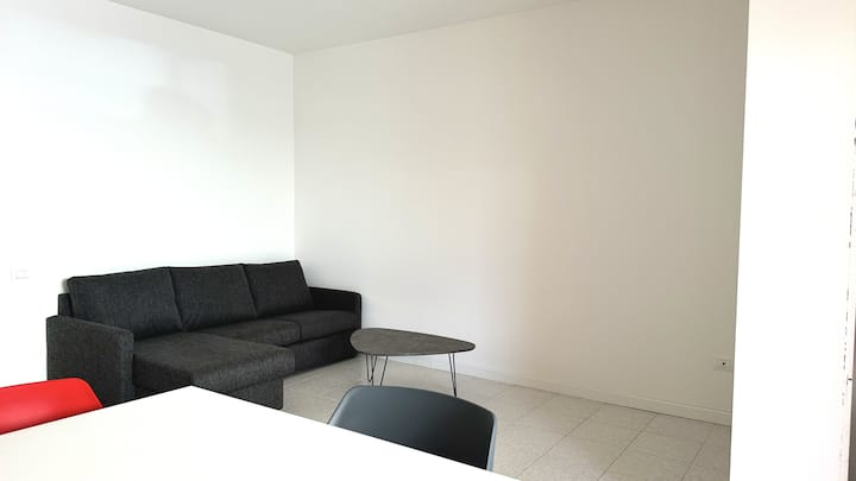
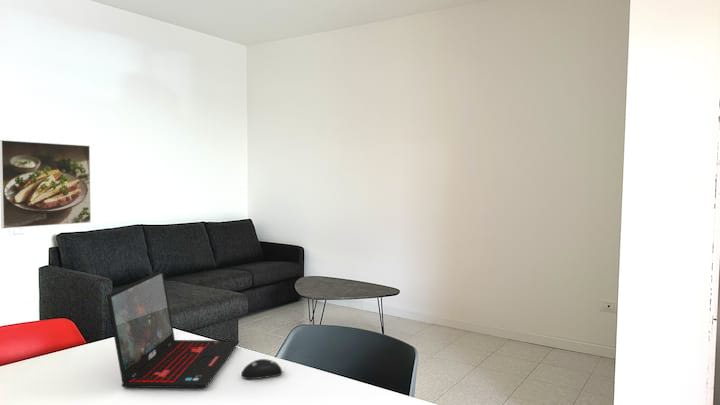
+ laptop [106,269,240,389]
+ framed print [0,139,92,229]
+ computer mouse [240,358,283,380]
